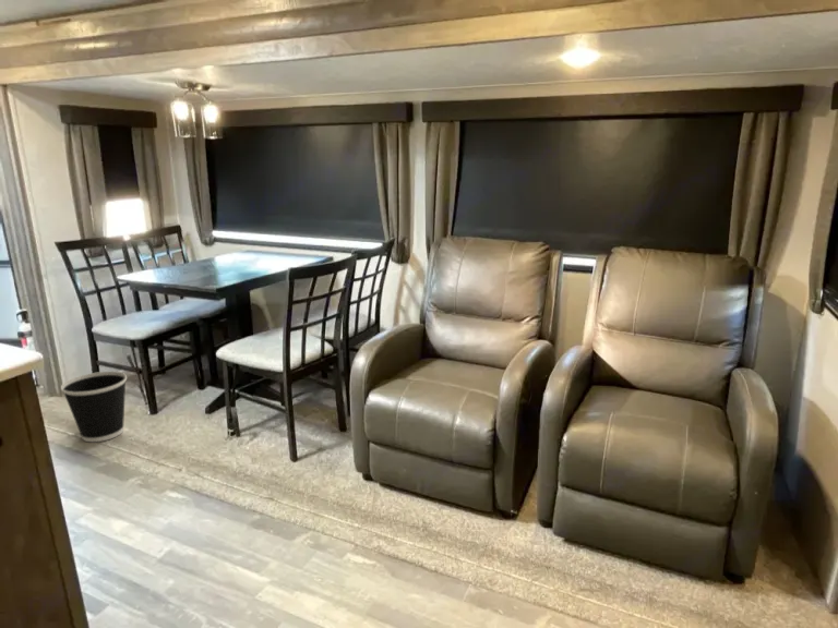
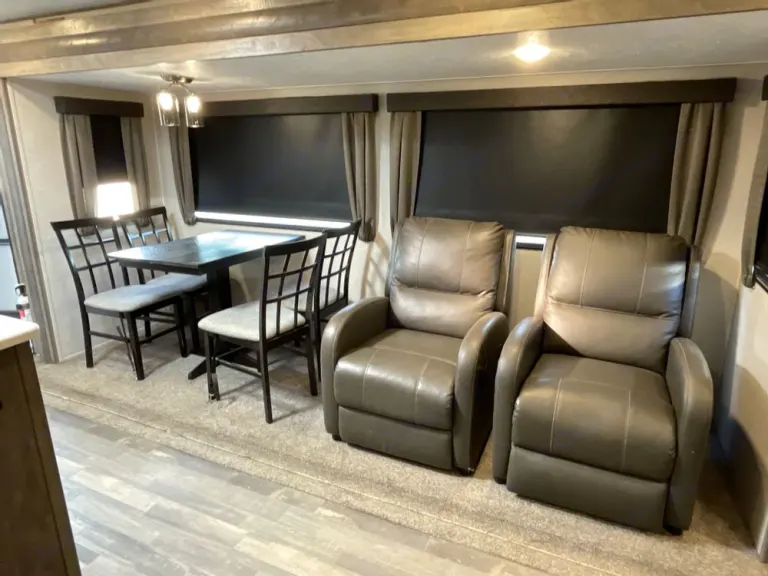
- wastebasket [60,371,128,443]
